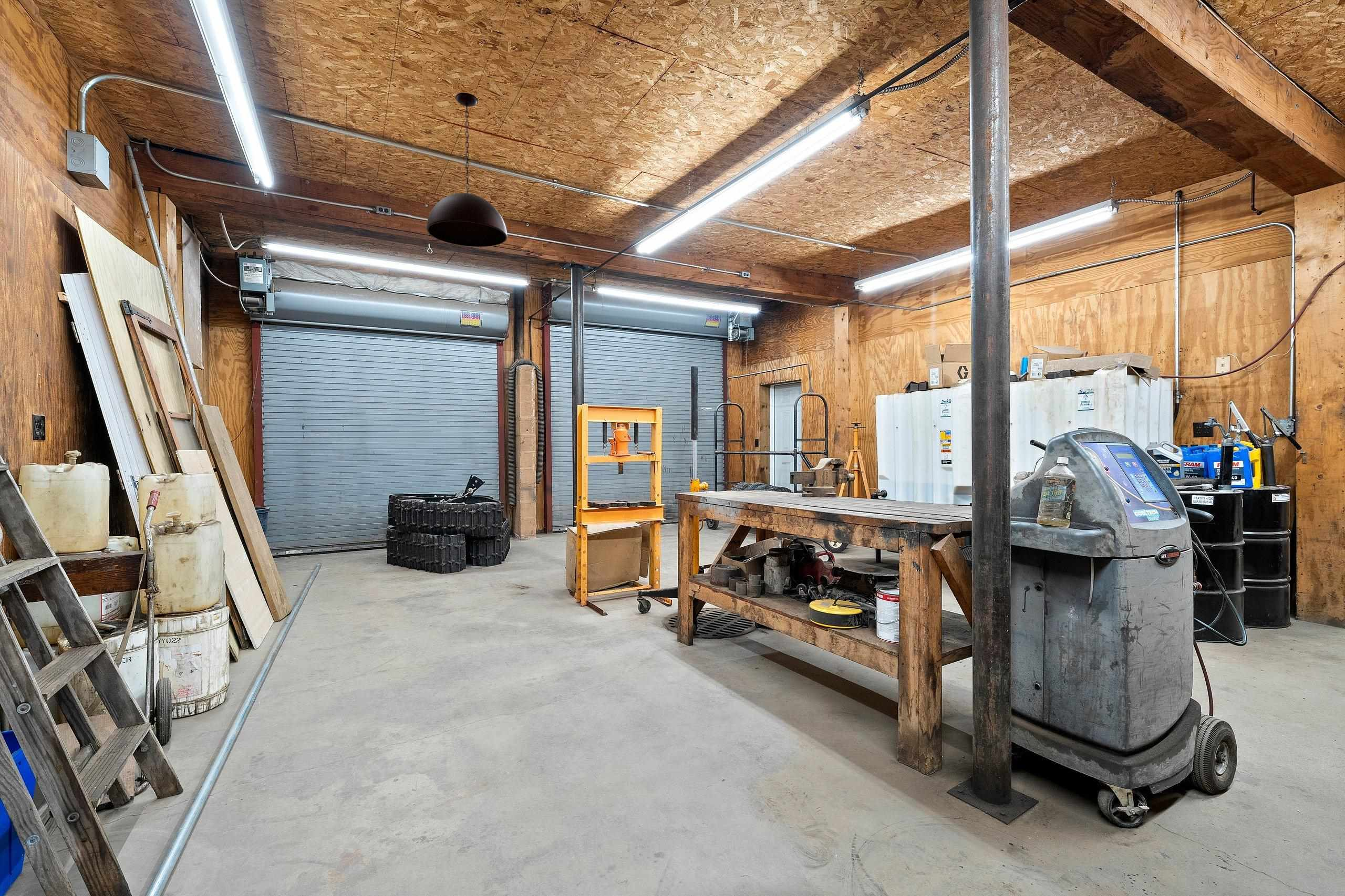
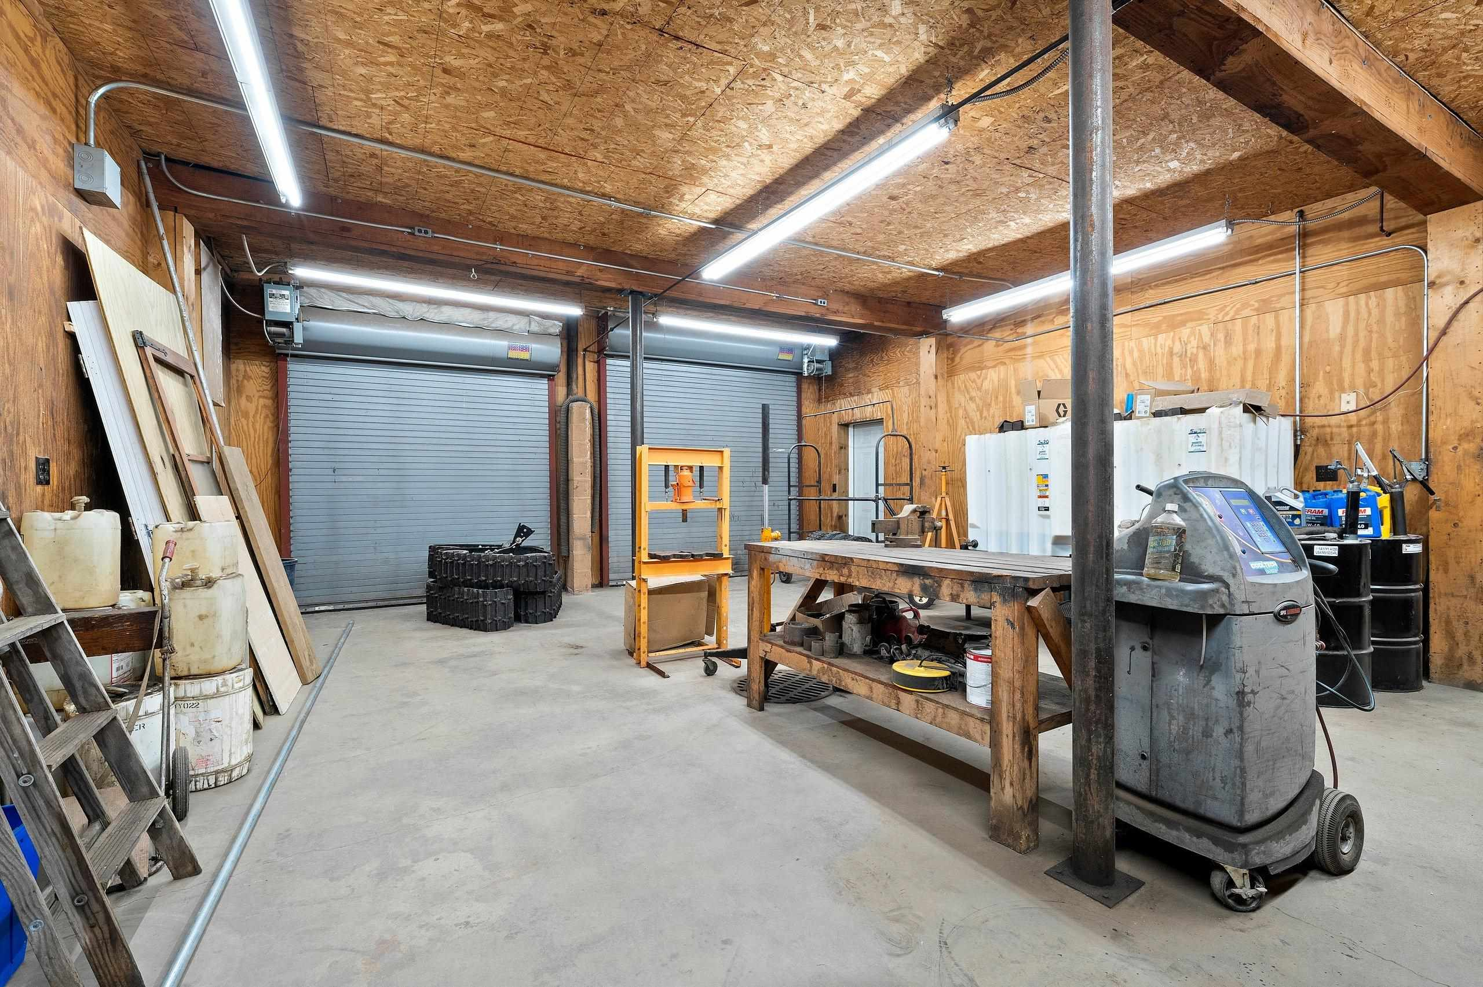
- light fixture [426,92,508,247]
